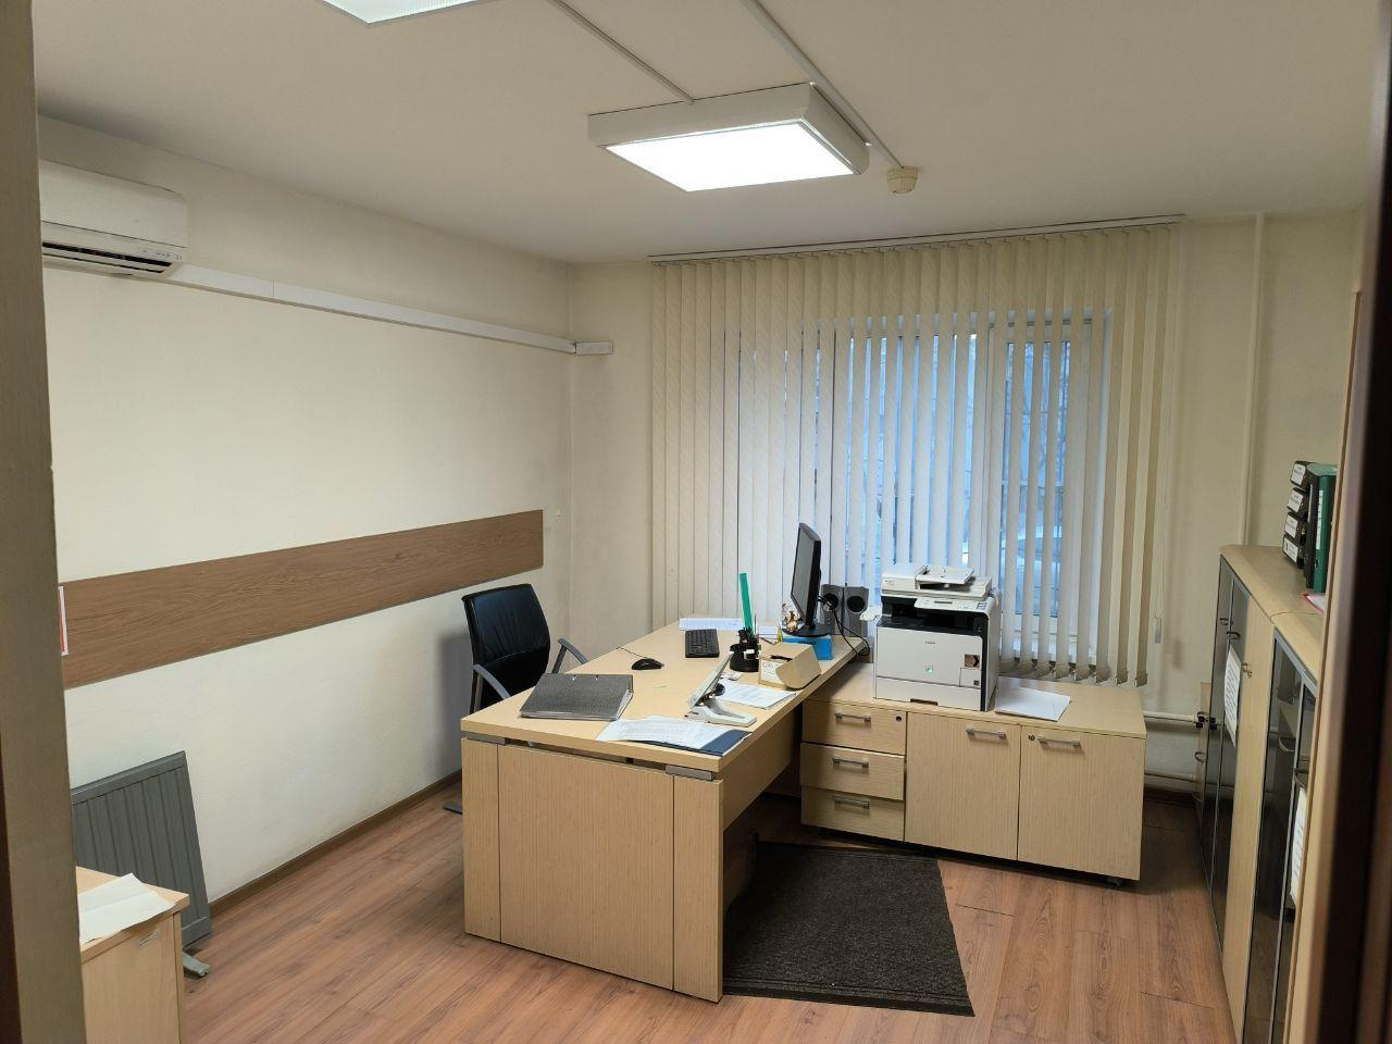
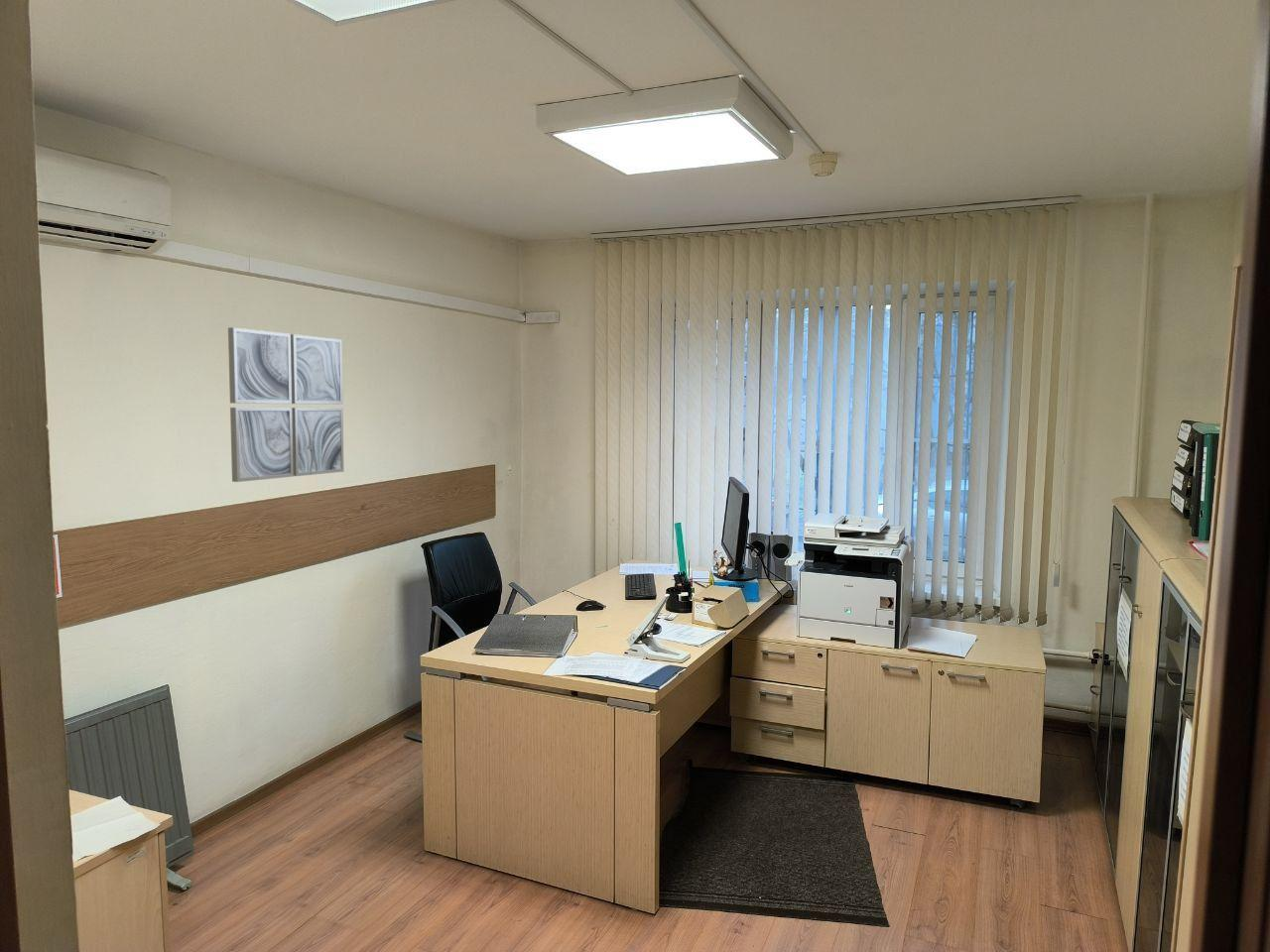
+ wall art [227,326,345,483]
